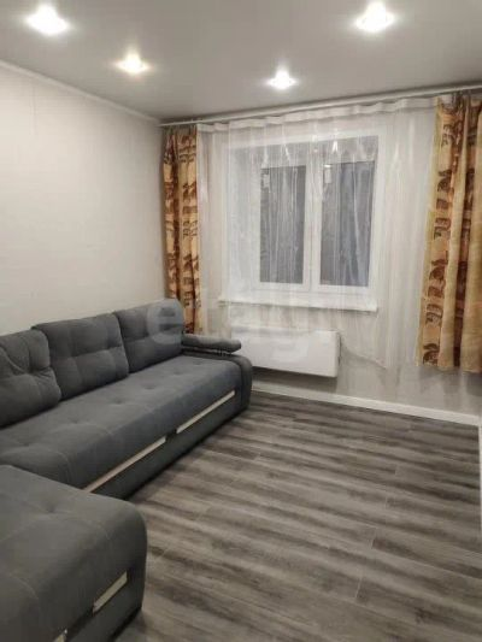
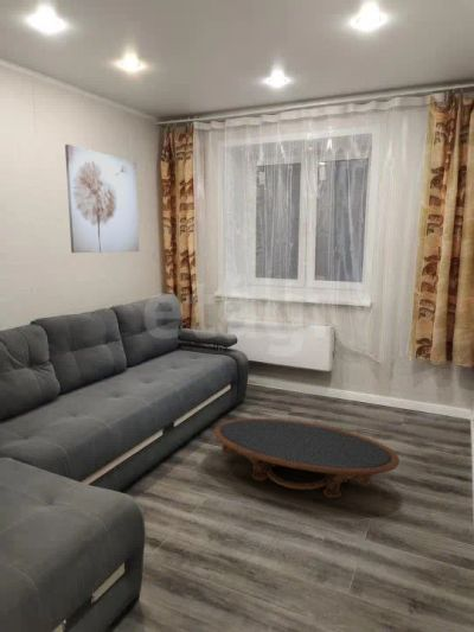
+ wall art [64,143,140,254]
+ coffee table [213,417,401,500]
